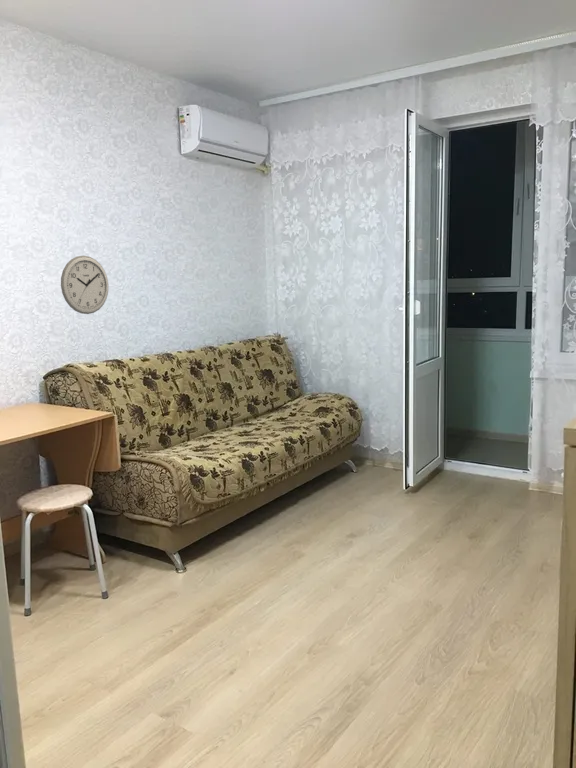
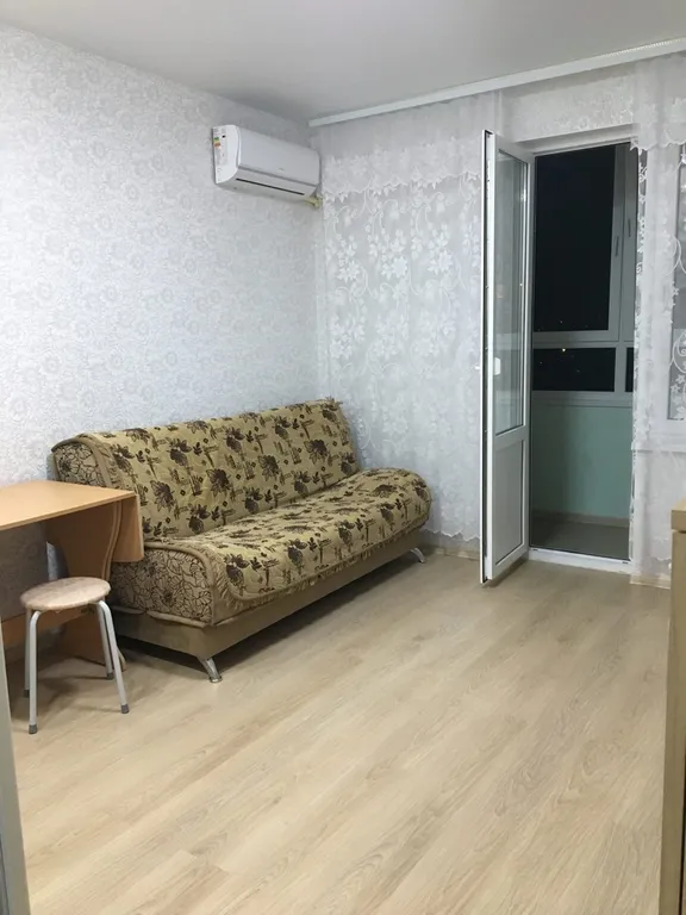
- wall clock [60,255,109,315]
